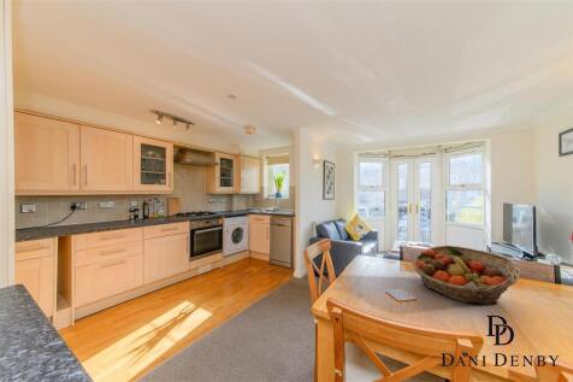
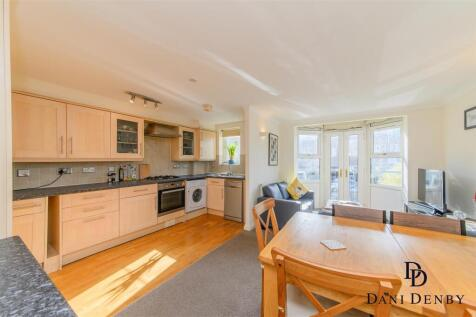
- fruit basket [410,245,521,306]
